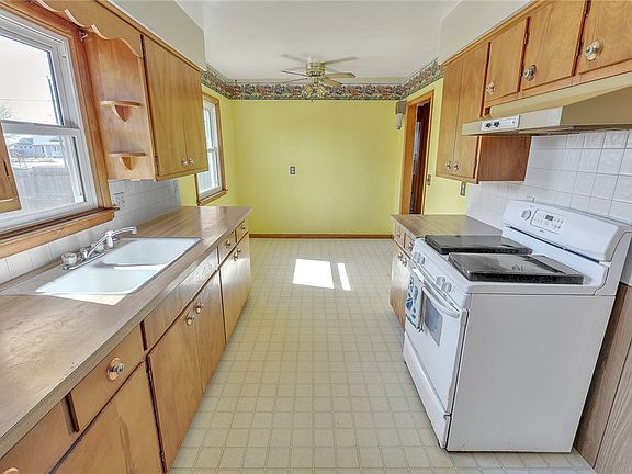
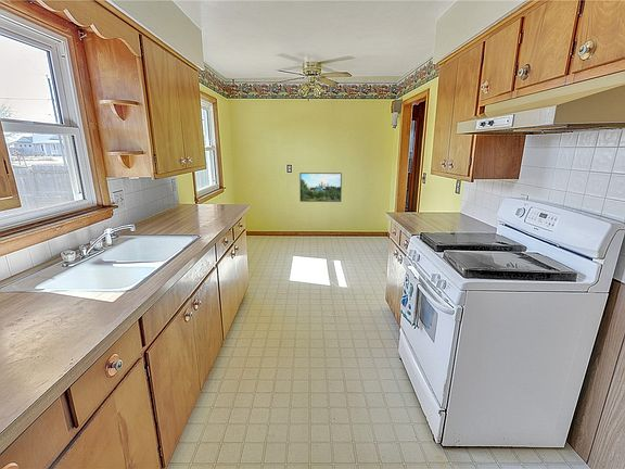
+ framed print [298,172,343,203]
